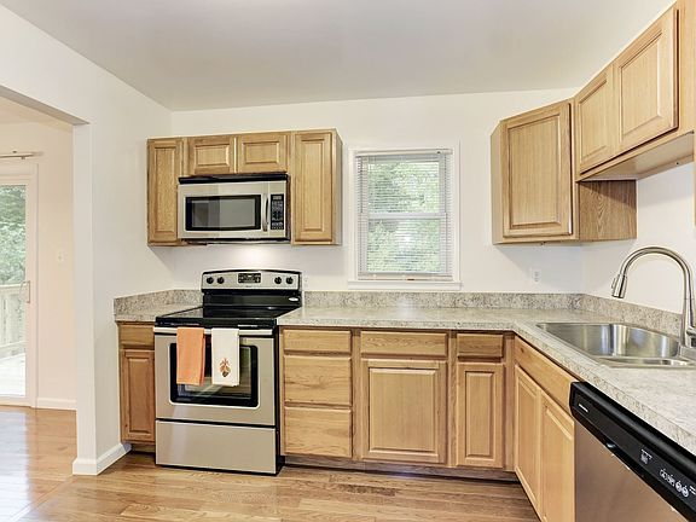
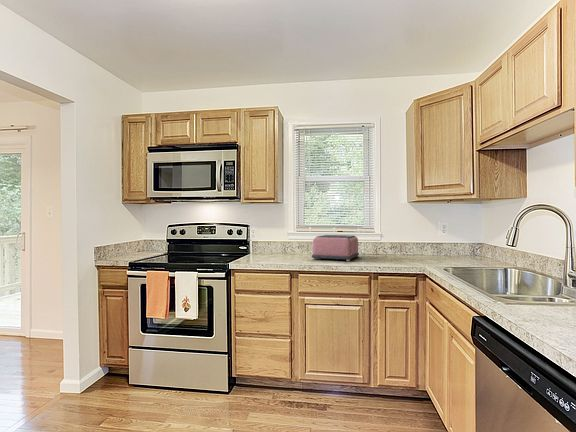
+ toaster [311,234,360,262]
